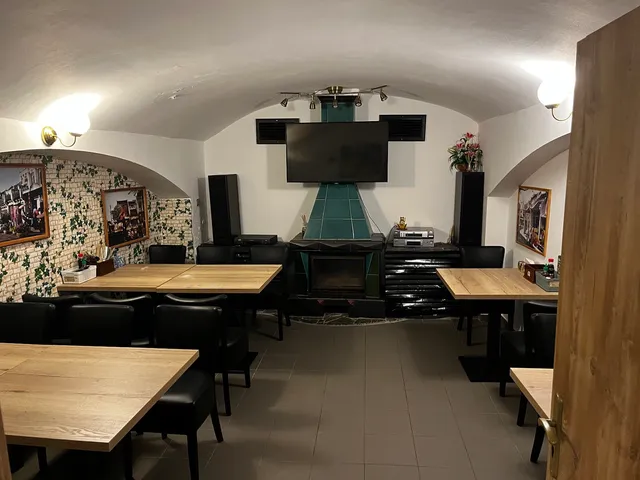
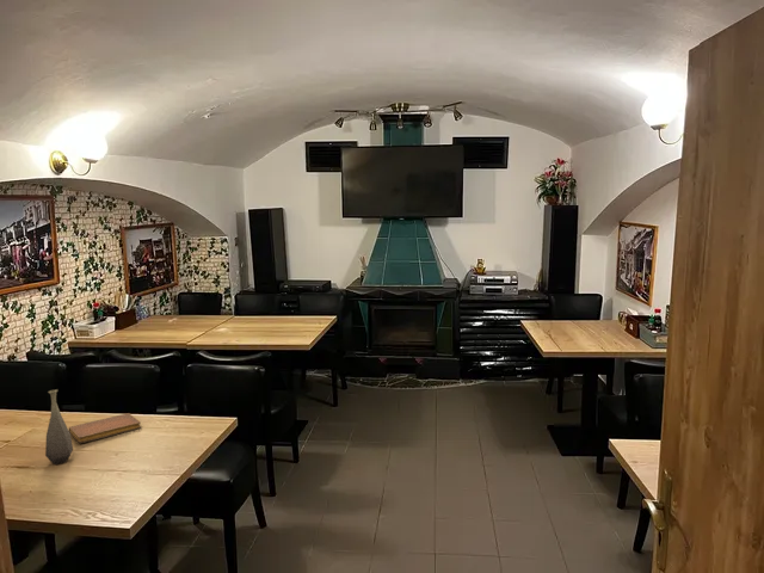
+ notebook [68,412,142,444]
+ bottle [44,389,74,466]
